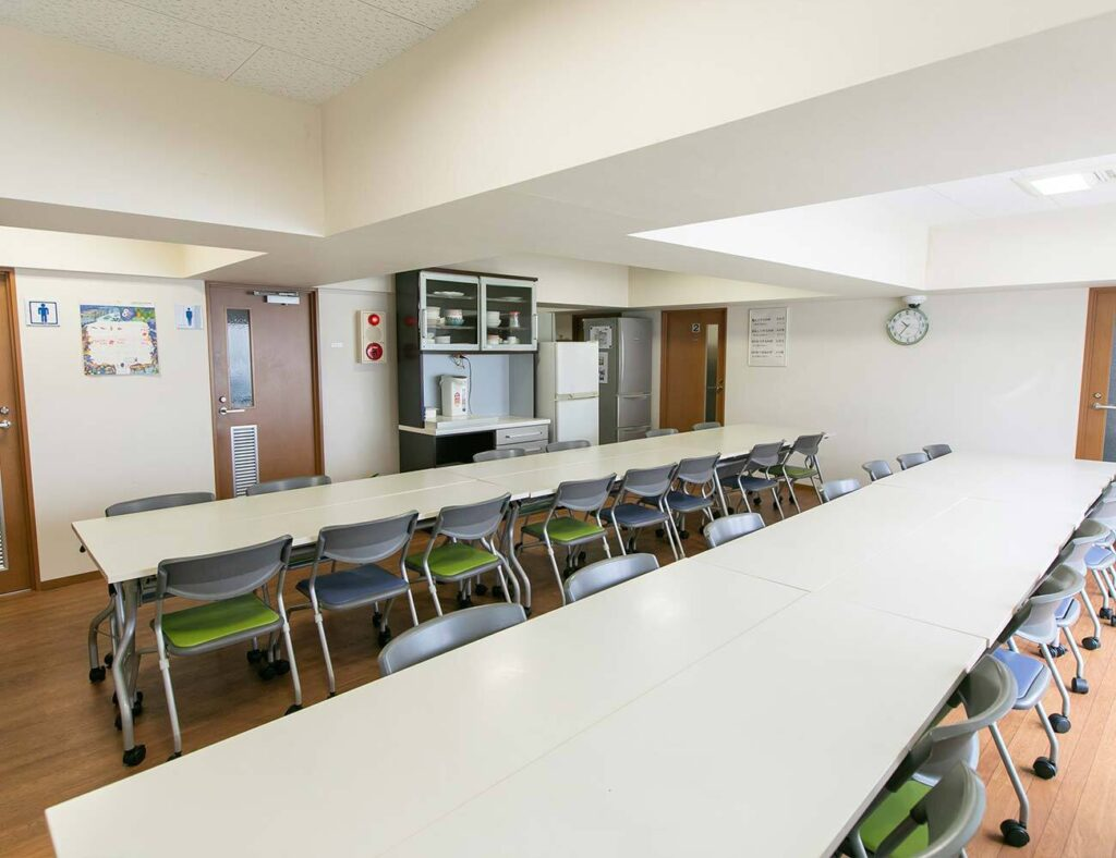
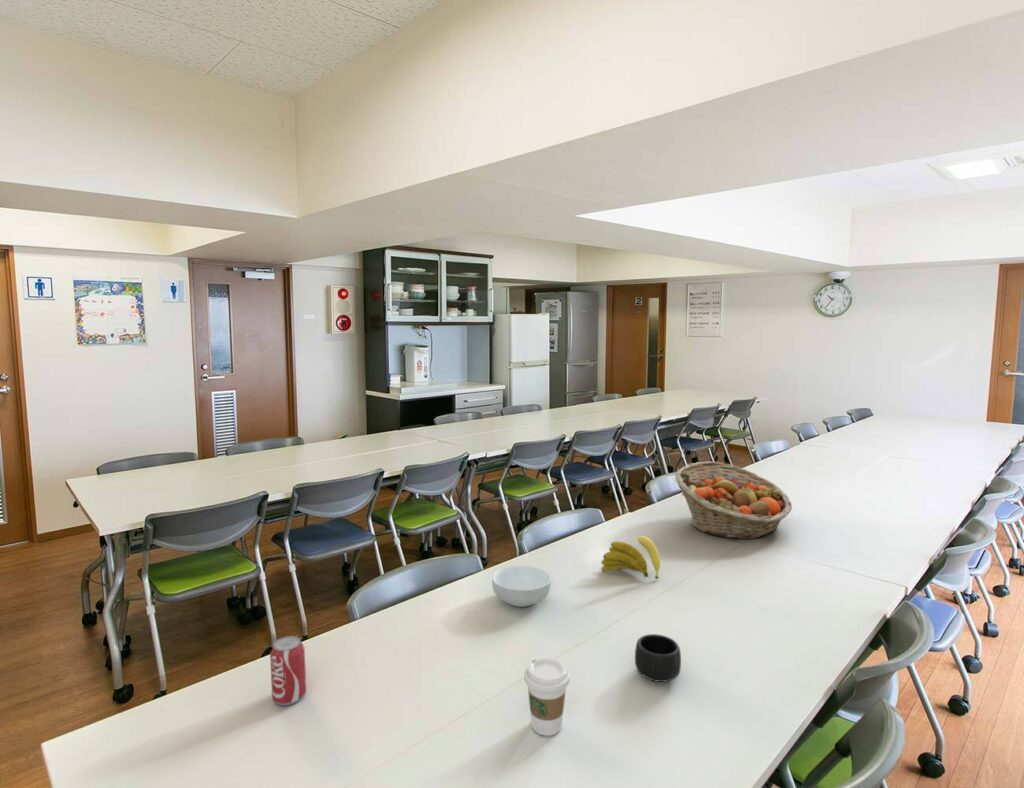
+ banana [600,535,661,580]
+ mug [634,633,682,683]
+ cereal bowl [491,565,552,608]
+ fruit basket [674,461,793,540]
+ beverage can [269,635,307,707]
+ coffee cup [523,656,571,737]
